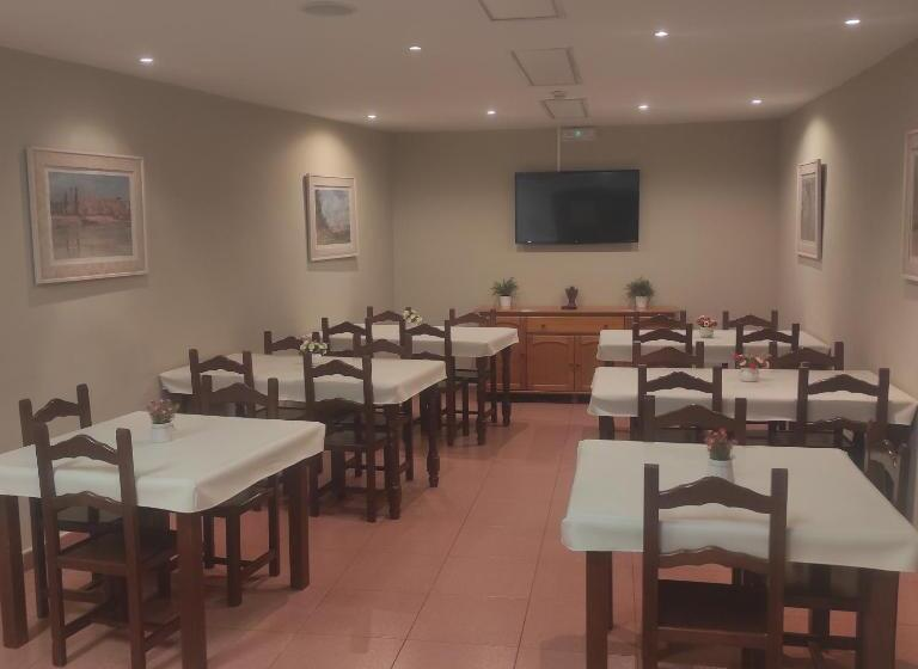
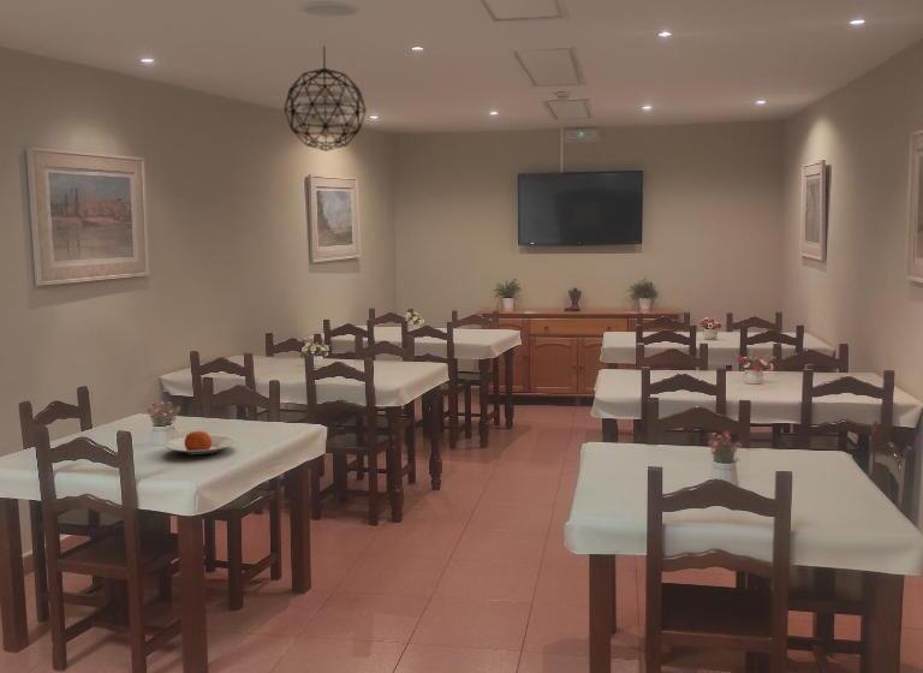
+ plate [165,430,238,455]
+ pendant light [282,44,367,153]
